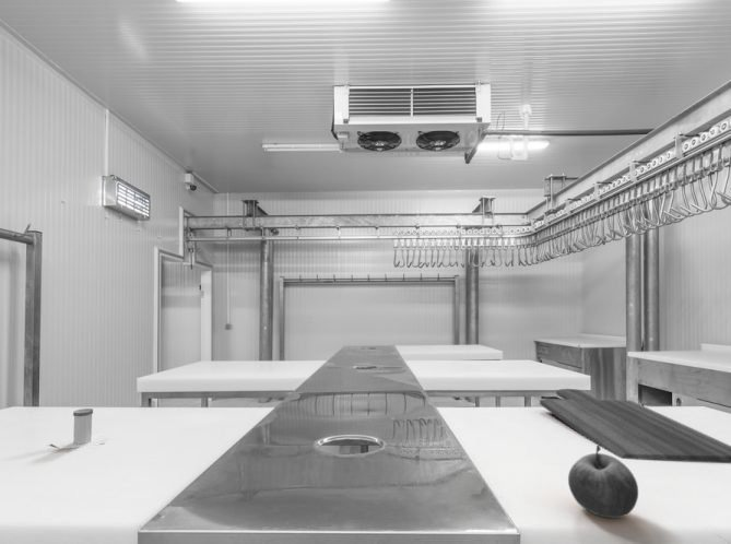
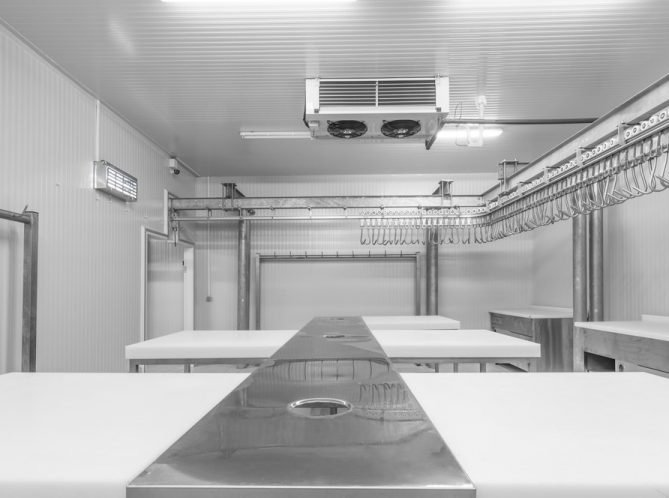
- salt shaker [49,407,111,450]
- apple [567,445,639,519]
- cutting board [539,388,731,464]
